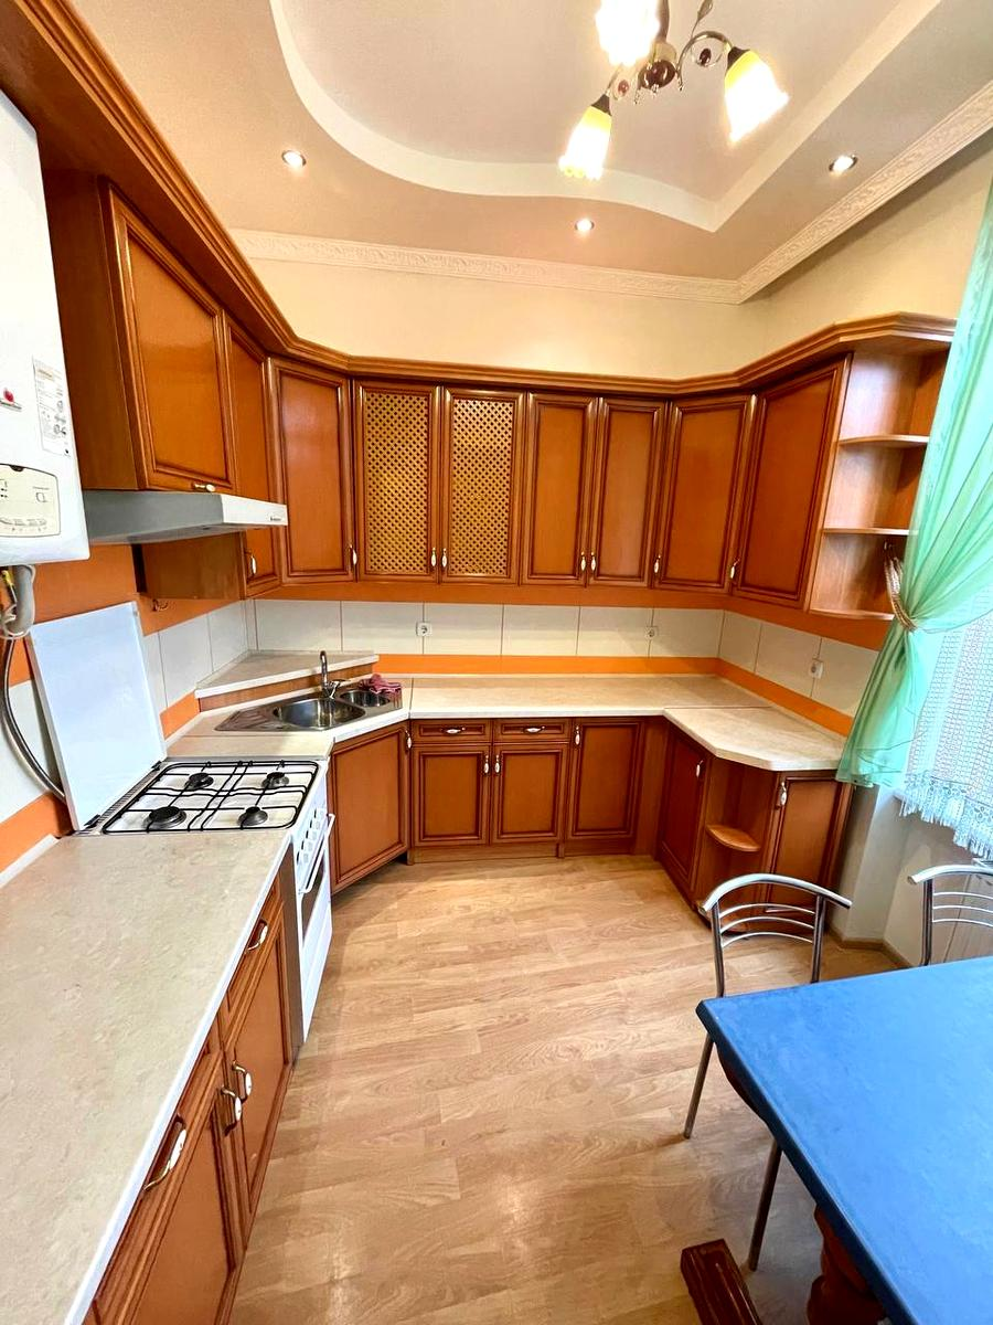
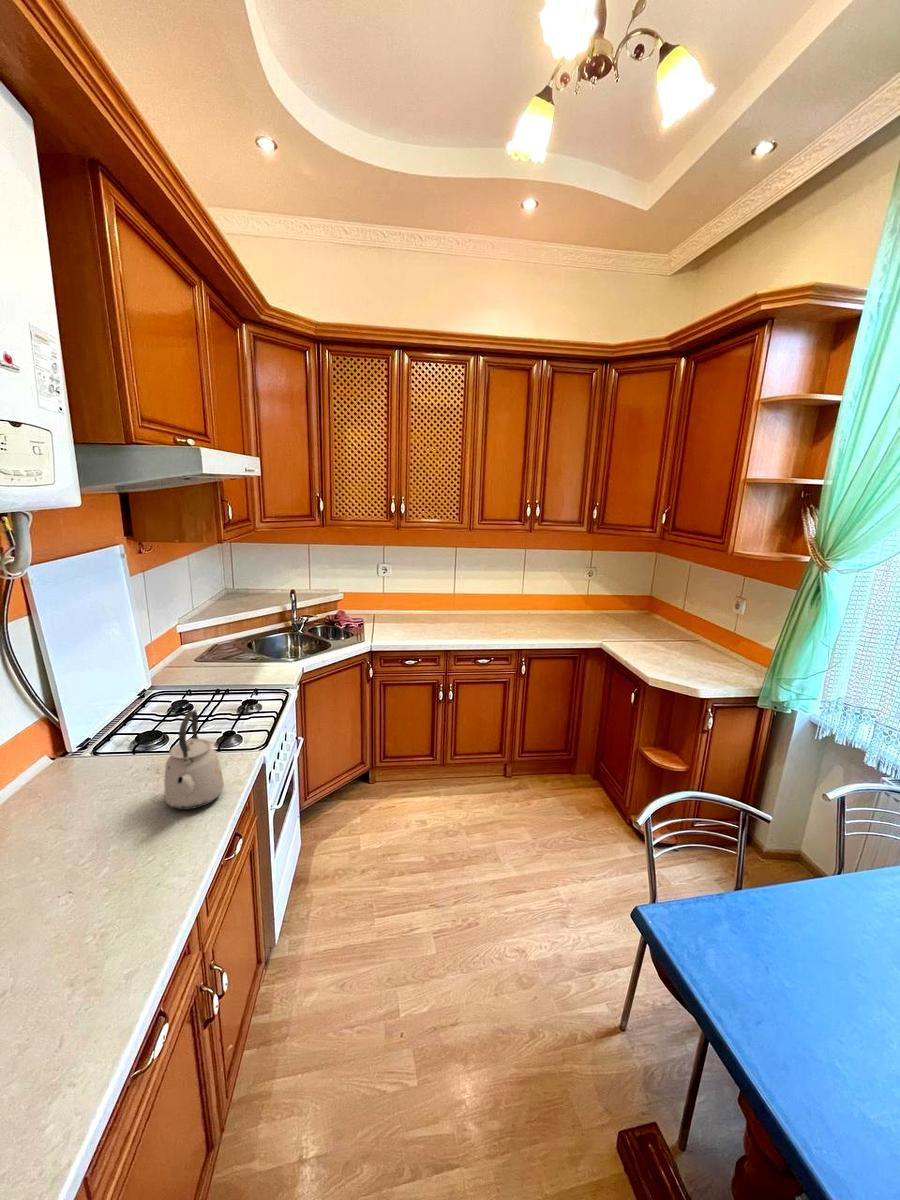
+ kettle [163,709,225,811]
